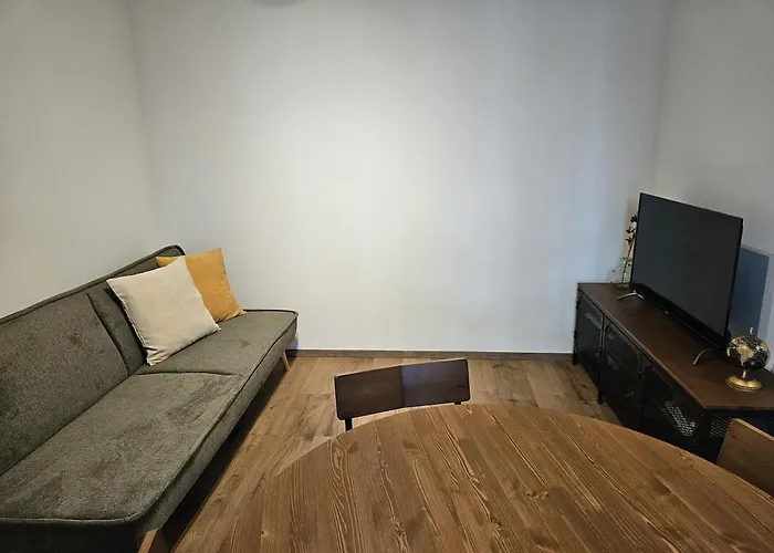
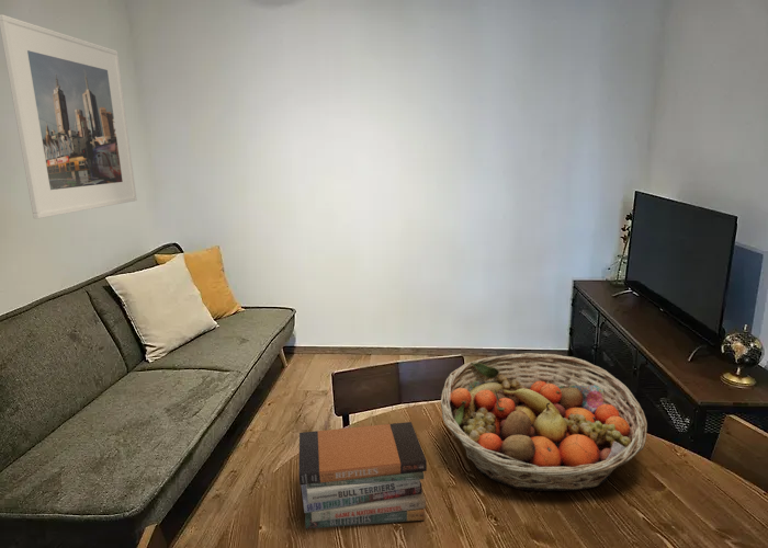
+ book stack [297,421,428,529]
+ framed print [0,13,138,219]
+ fruit basket [440,352,648,492]
